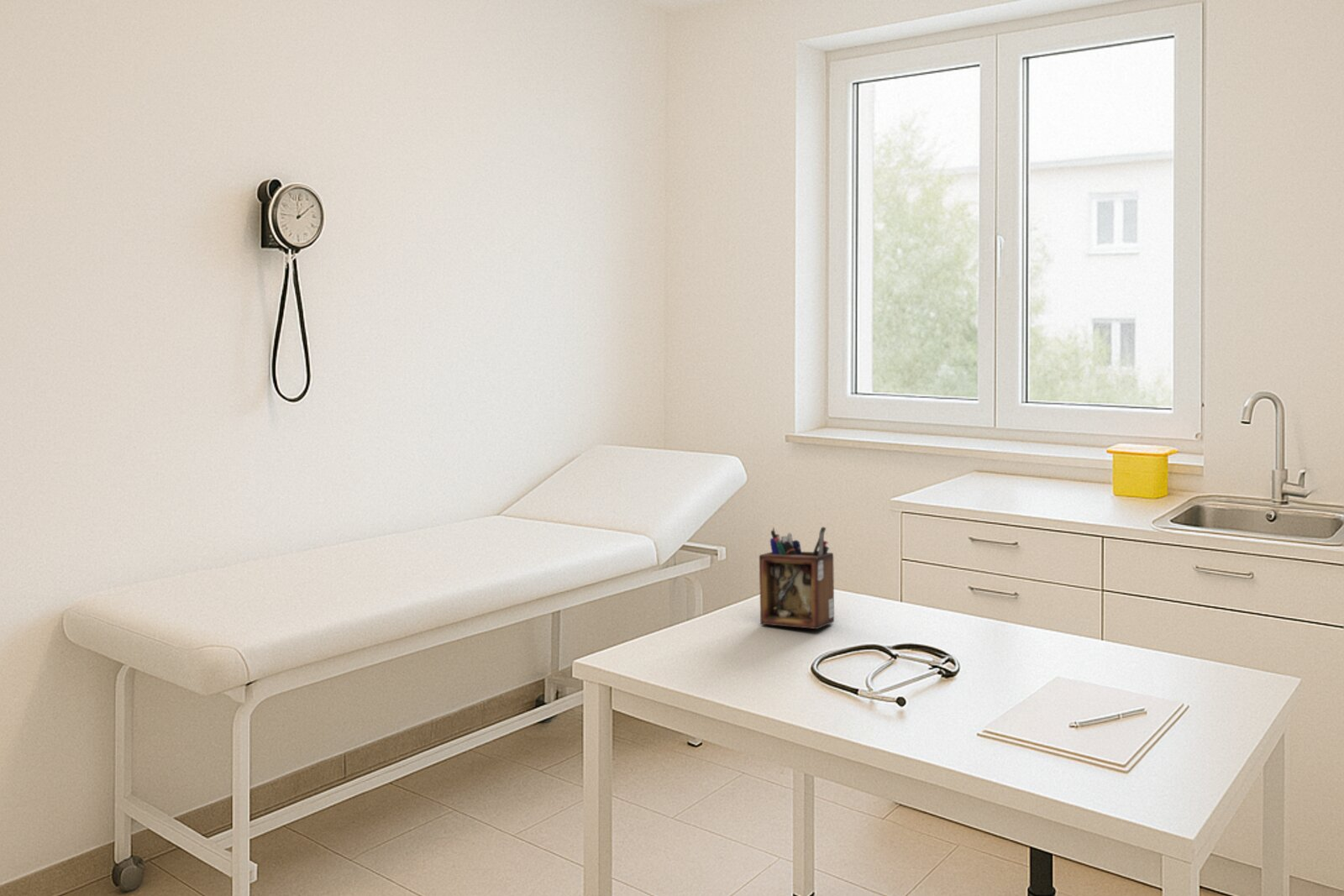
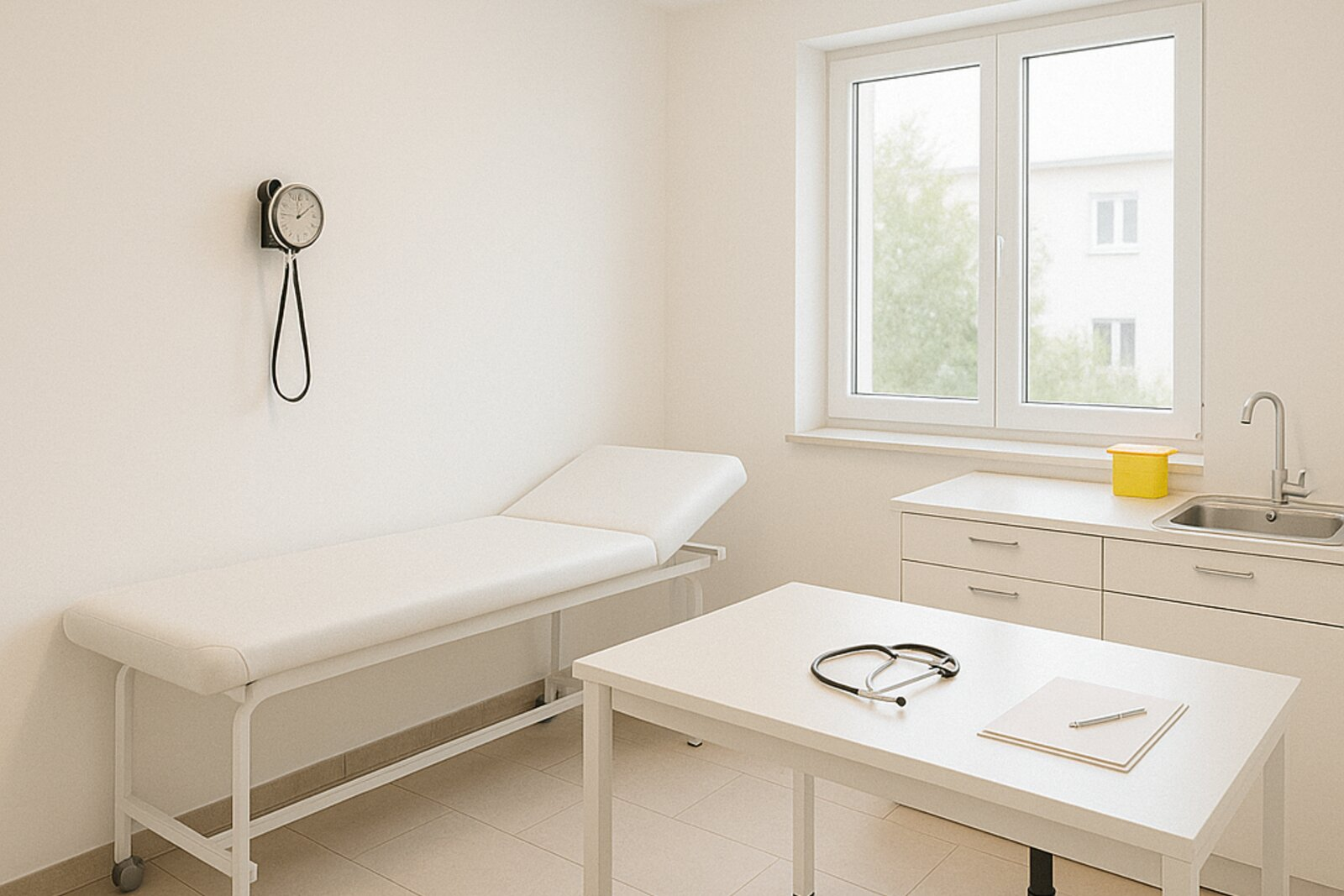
- desk organizer [759,526,835,630]
